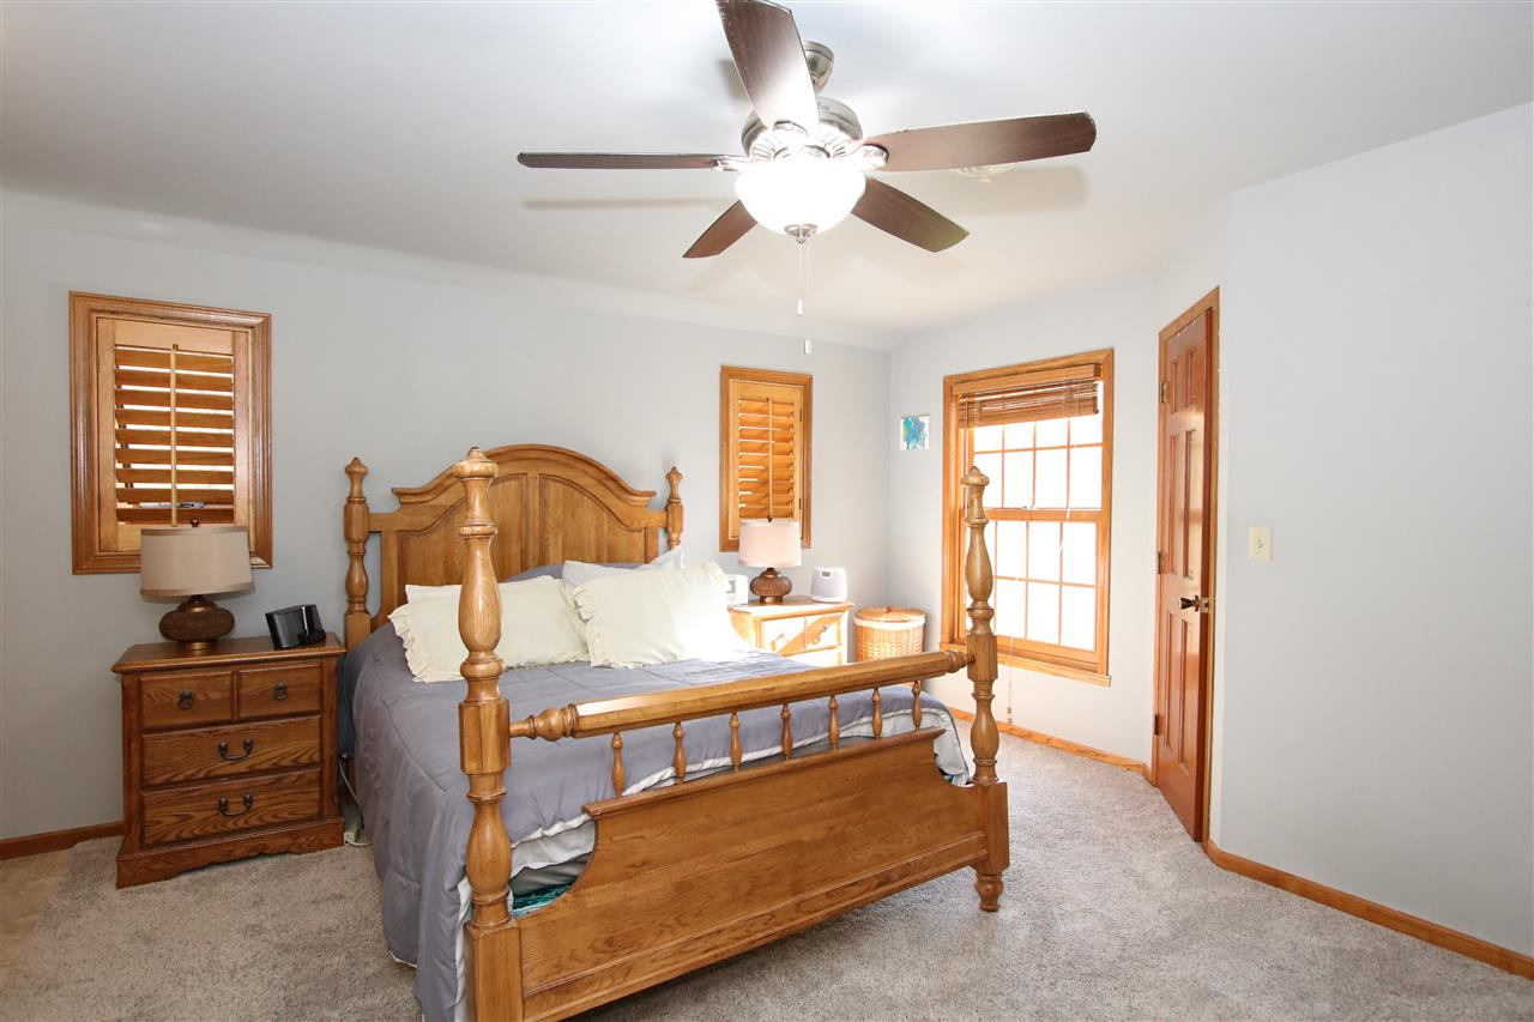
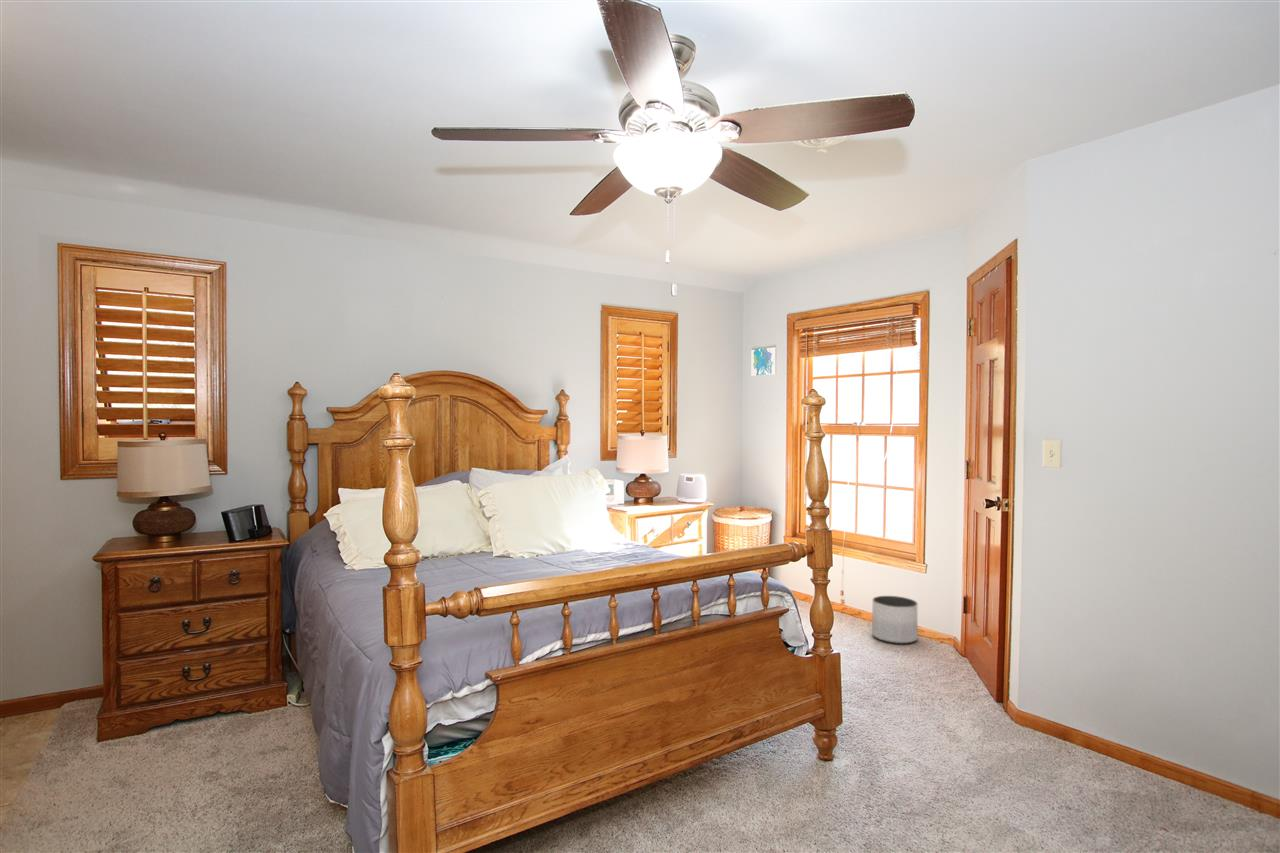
+ planter [871,595,919,645]
